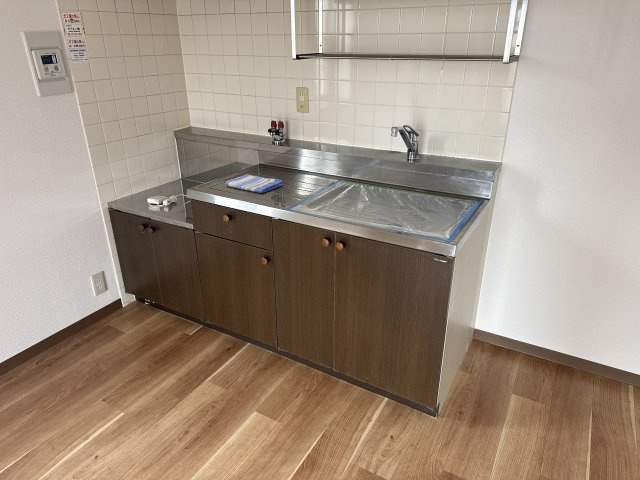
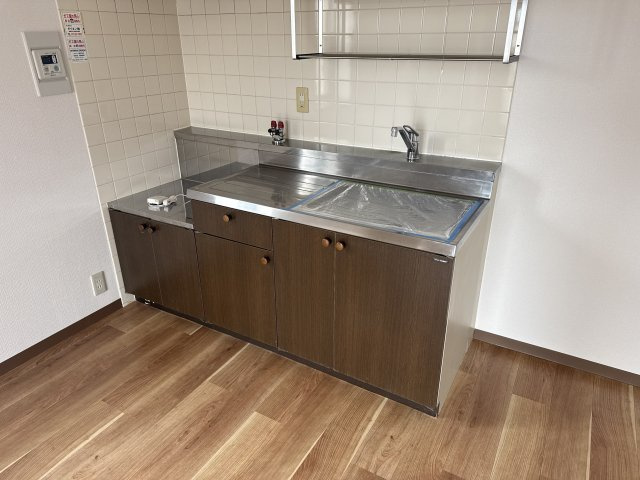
- dish towel [225,173,284,194]
